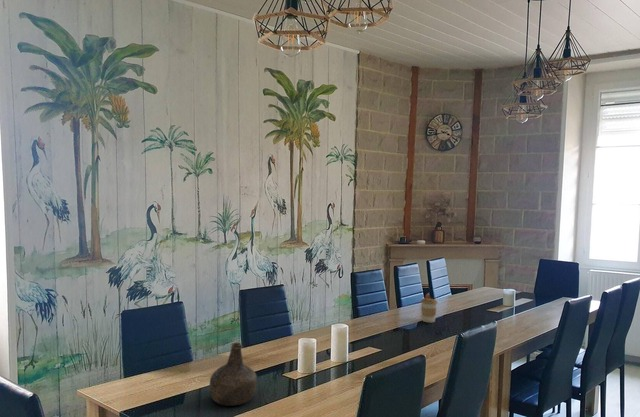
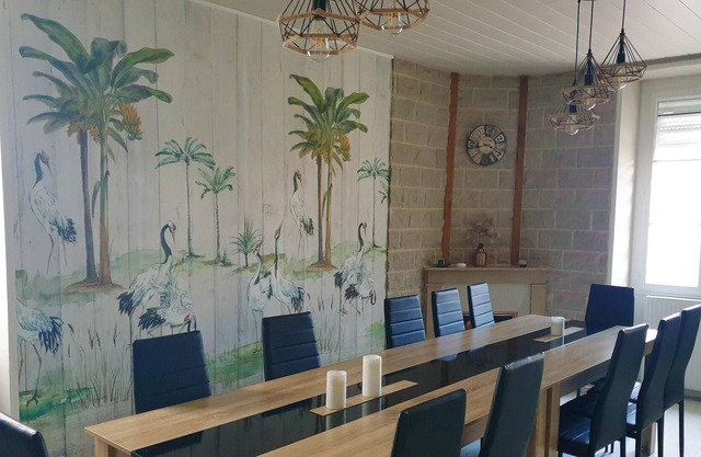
- coffee cup [420,297,439,323]
- bottle [209,342,258,407]
